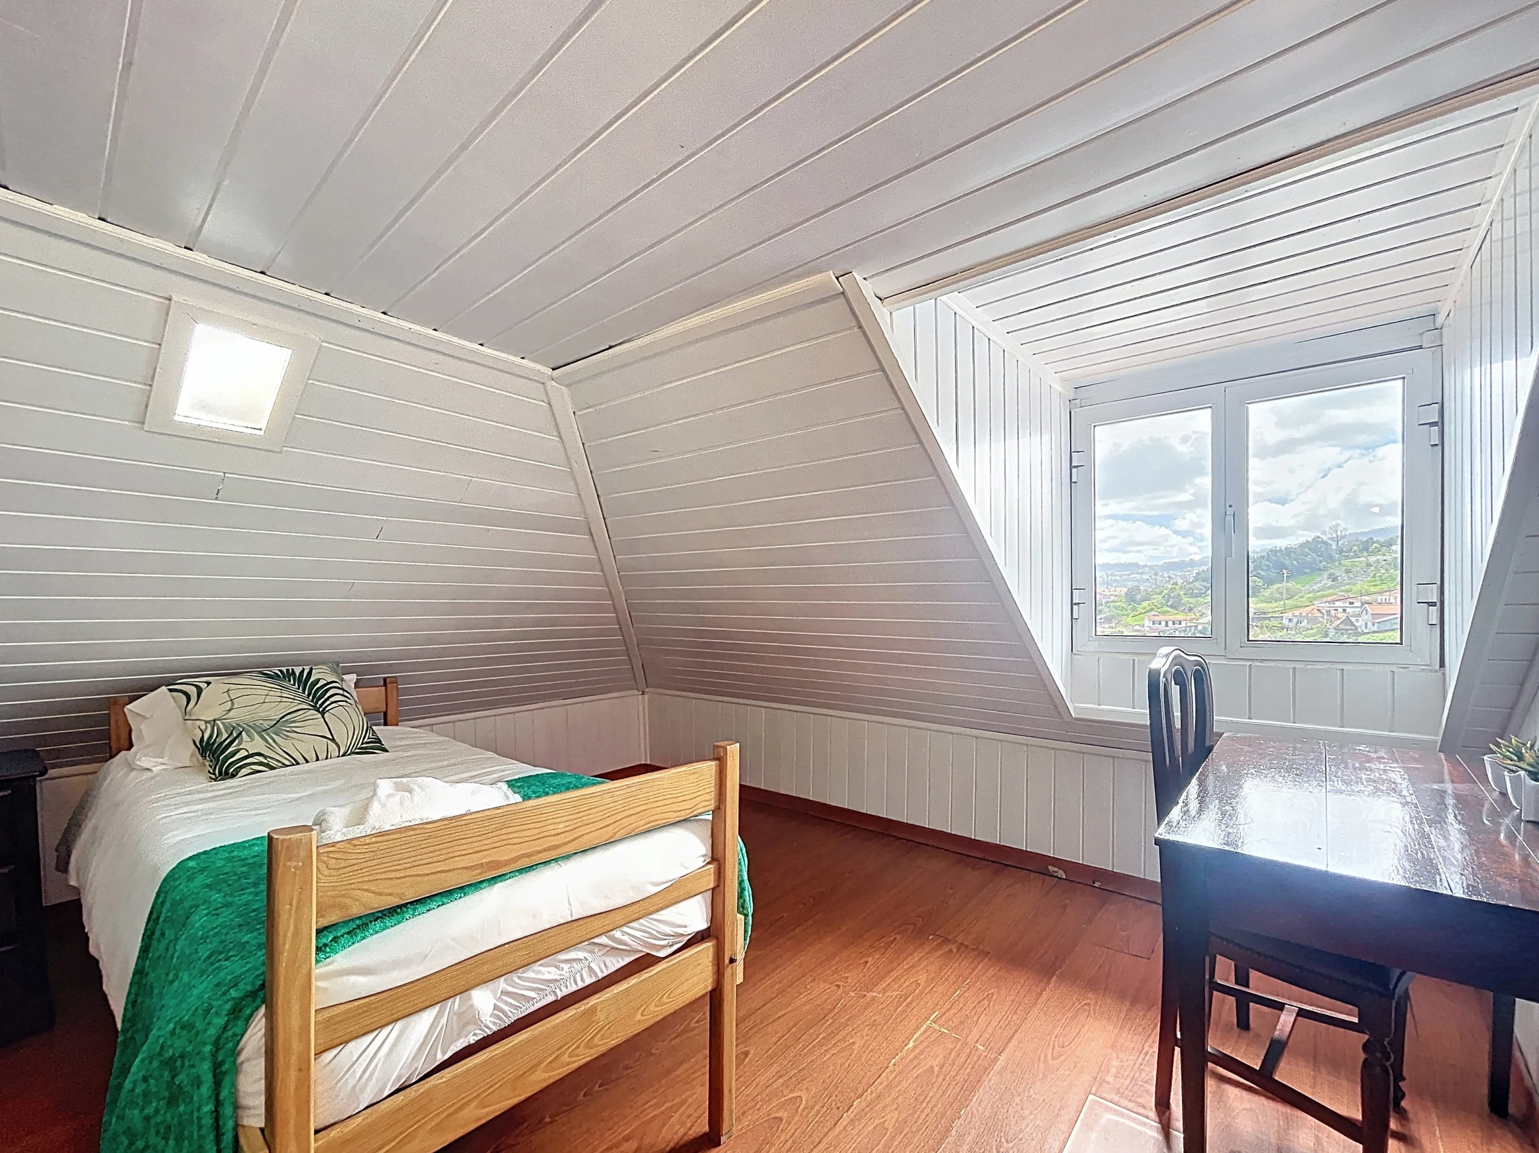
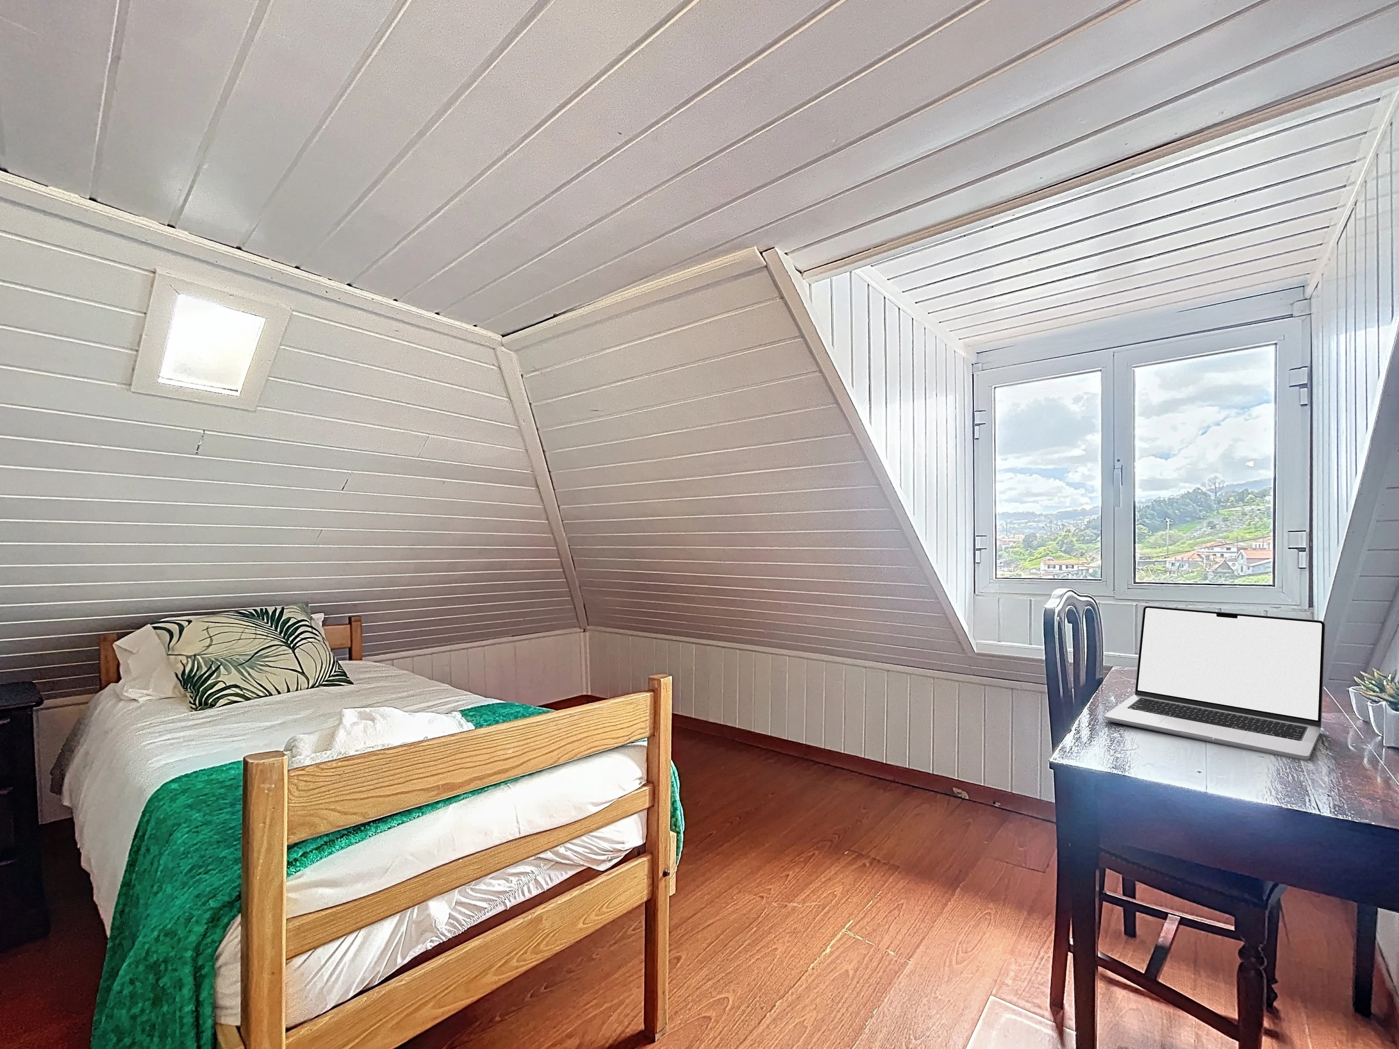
+ laptop [1104,606,1326,761]
